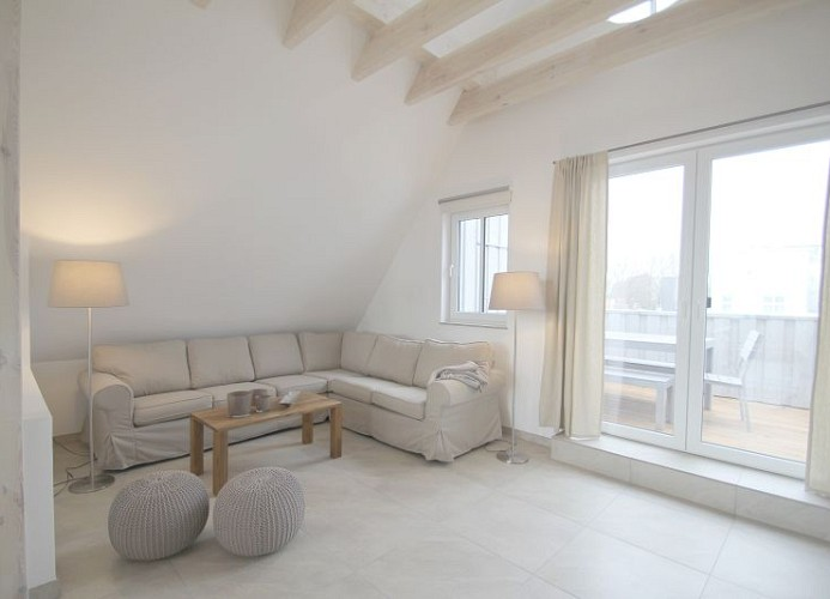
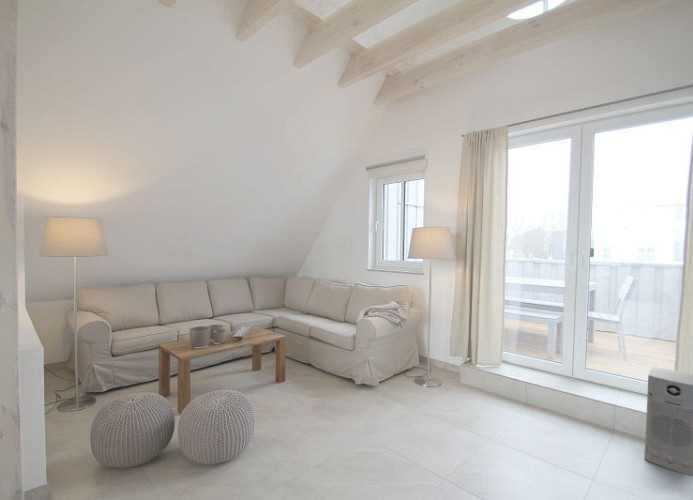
+ air purifier [643,366,693,477]
